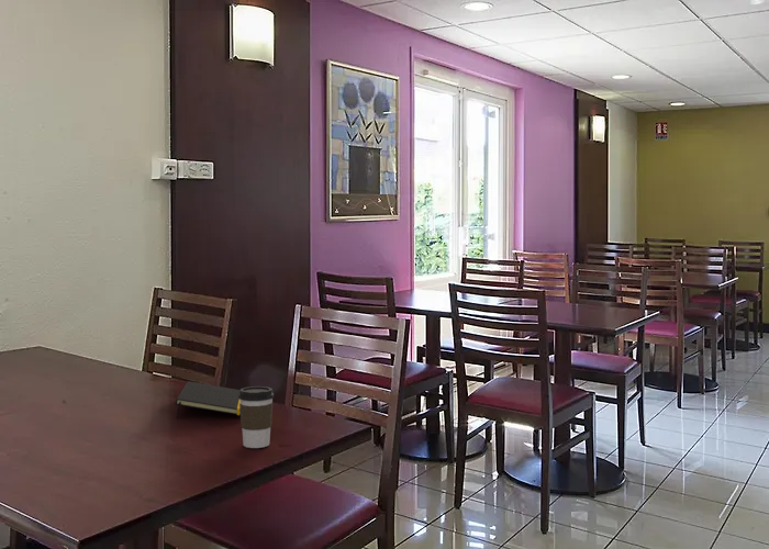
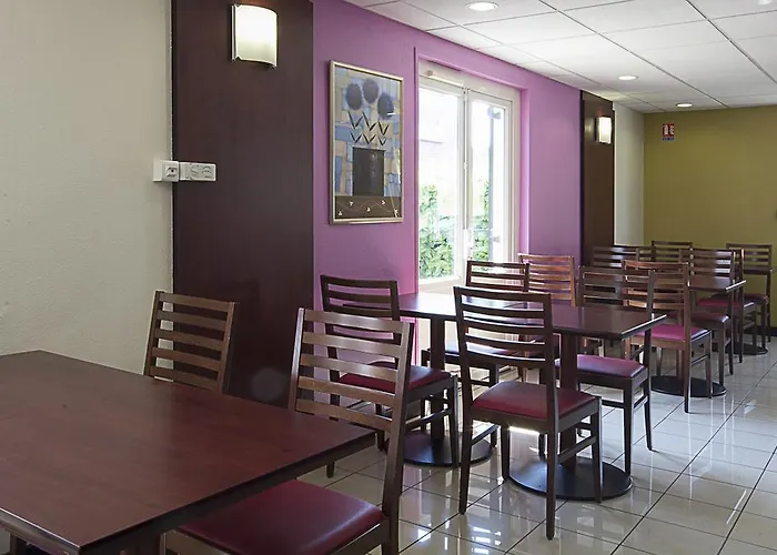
- coffee cup [238,385,275,449]
- notepad [175,380,241,419]
